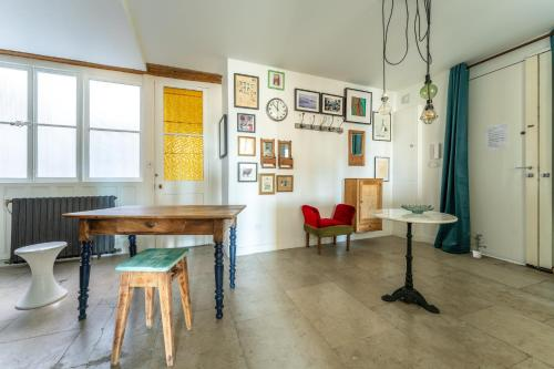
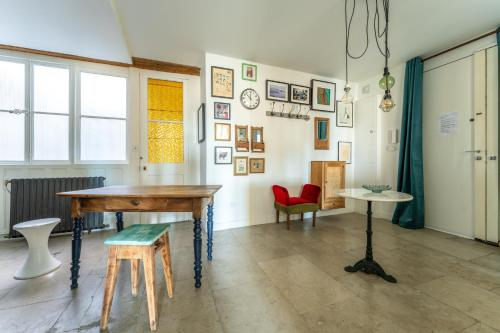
- potted plant [468,232,488,259]
